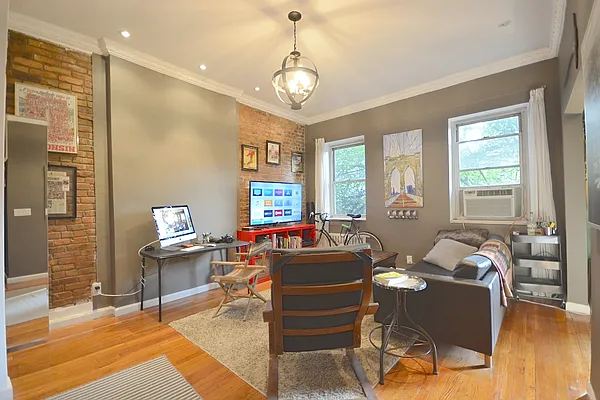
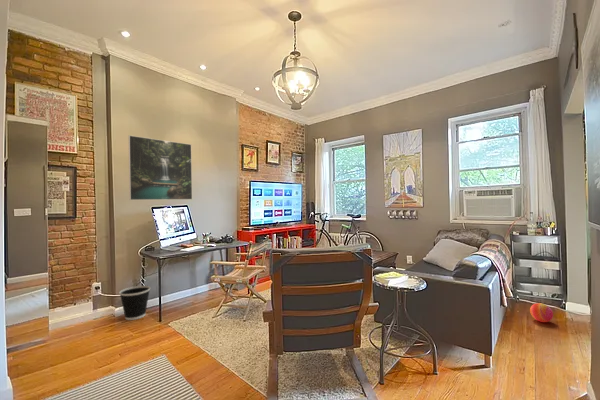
+ ball [529,302,554,323]
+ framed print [127,134,193,201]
+ wastebasket [118,285,151,321]
